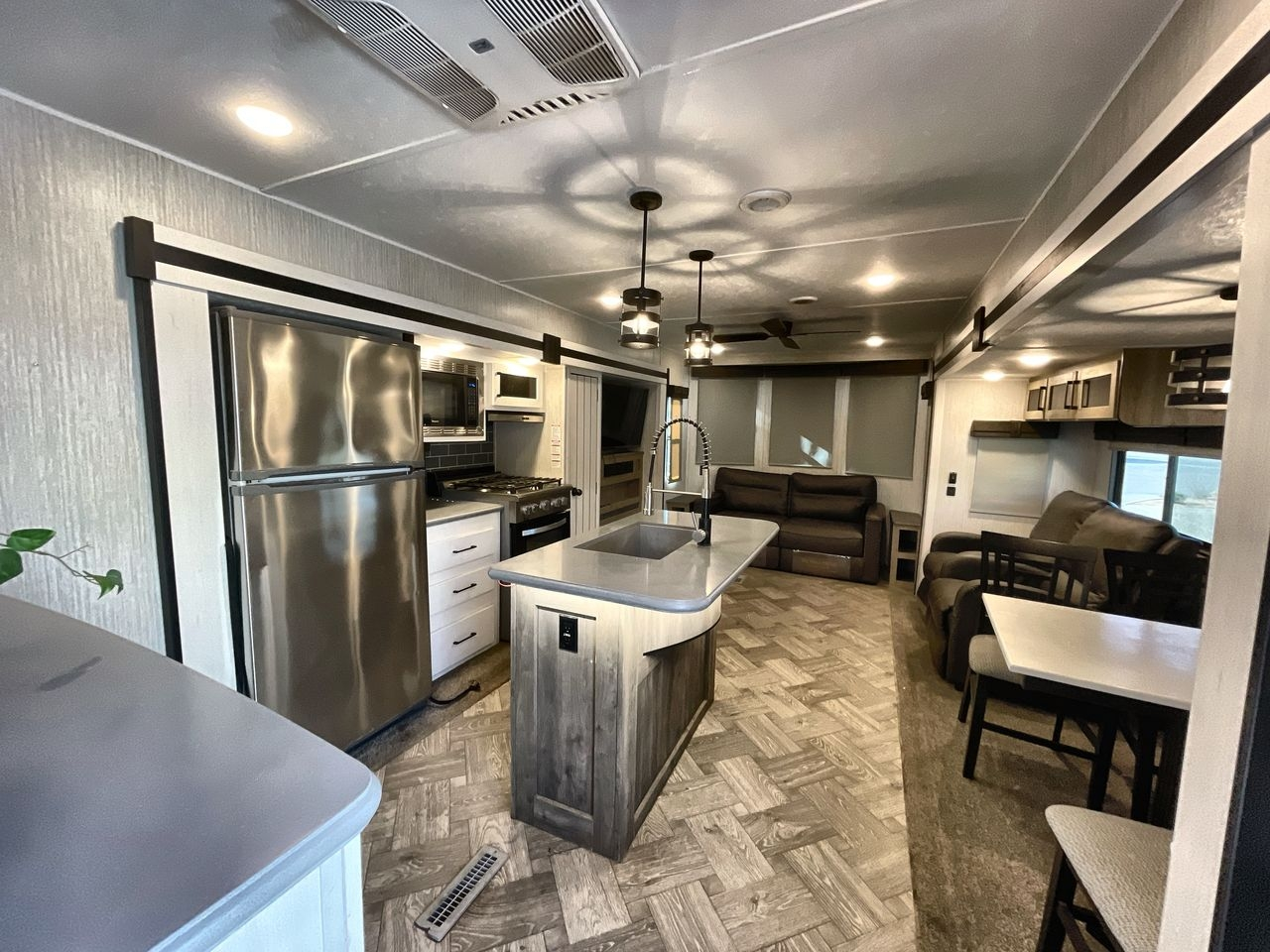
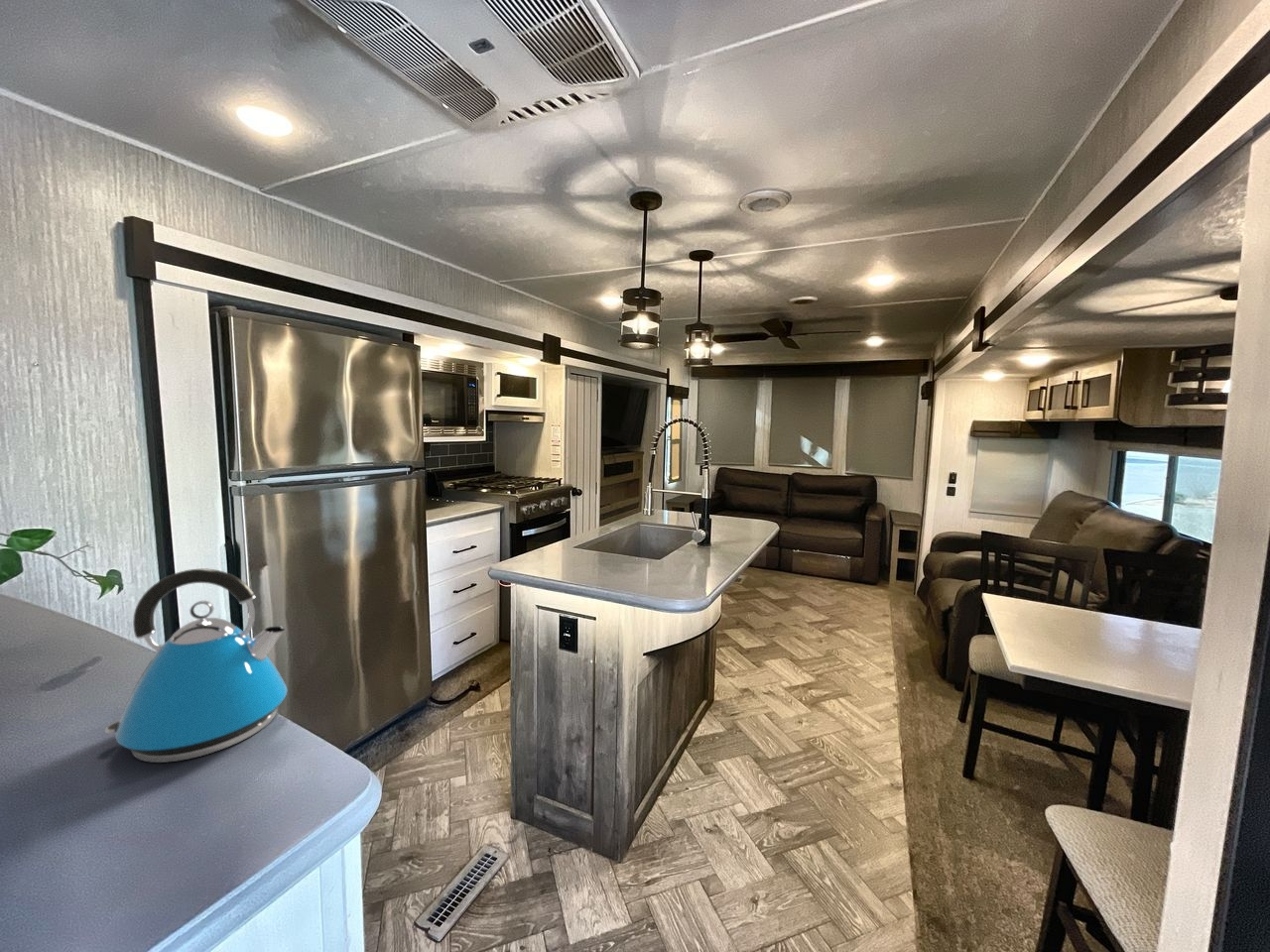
+ kettle [104,568,288,764]
